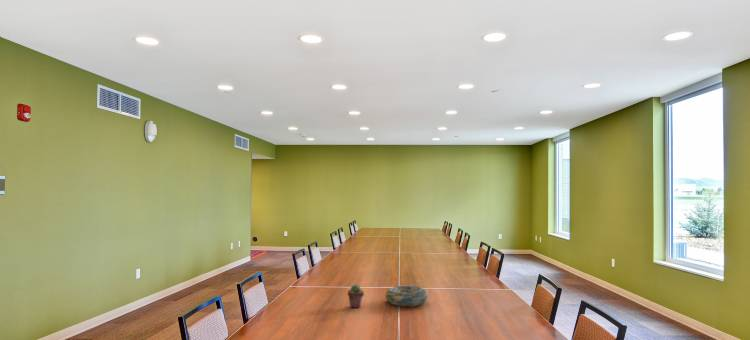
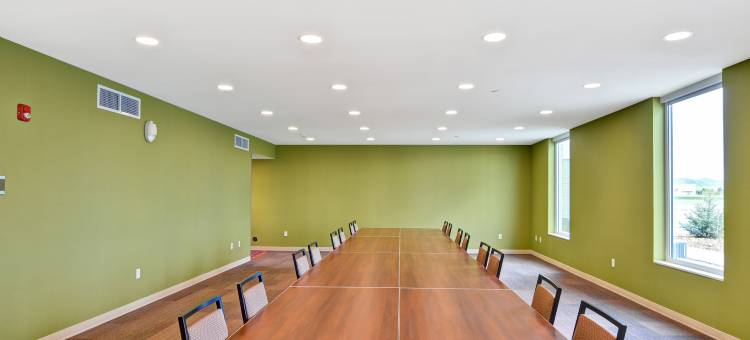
- decorative bowl [384,284,429,308]
- potted succulent [347,284,365,309]
